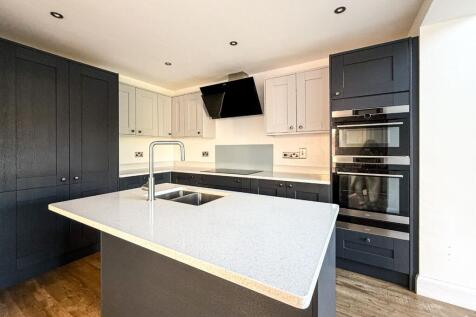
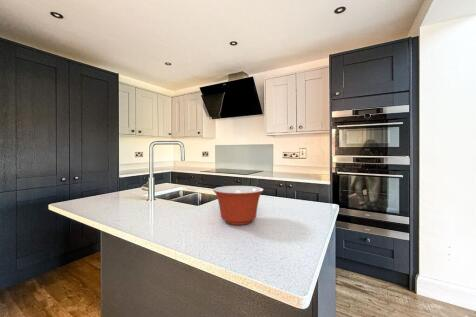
+ mixing bowl [212,185,265,226]
